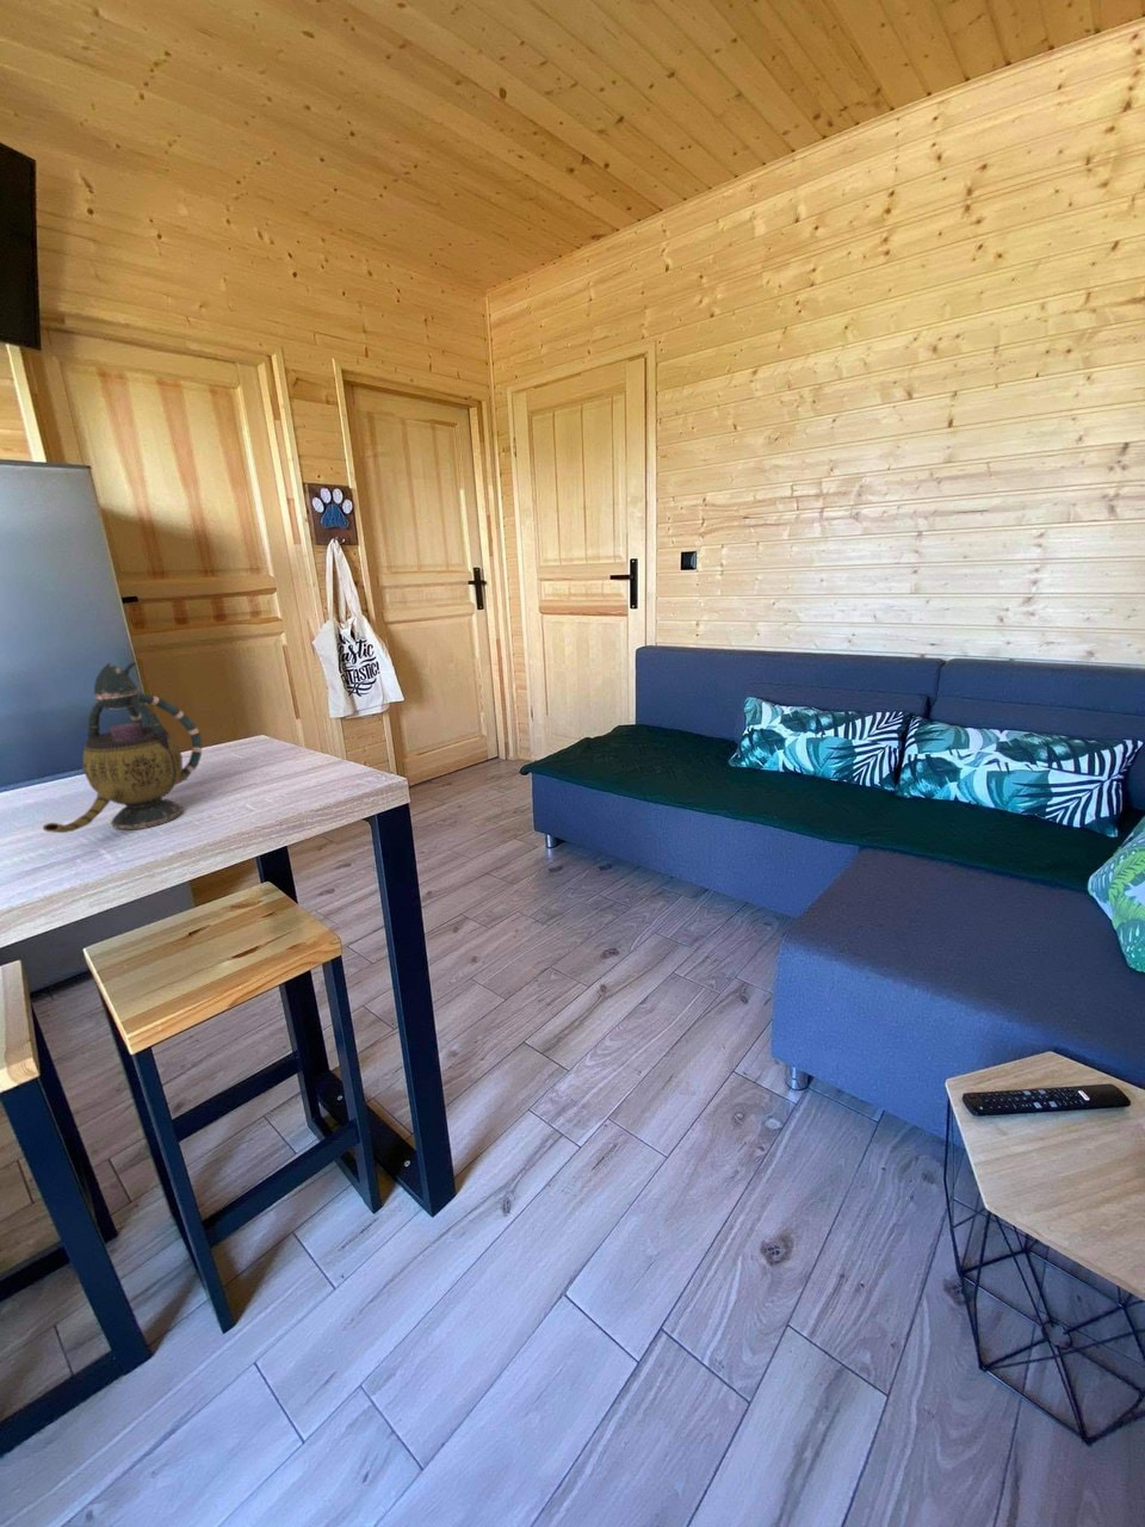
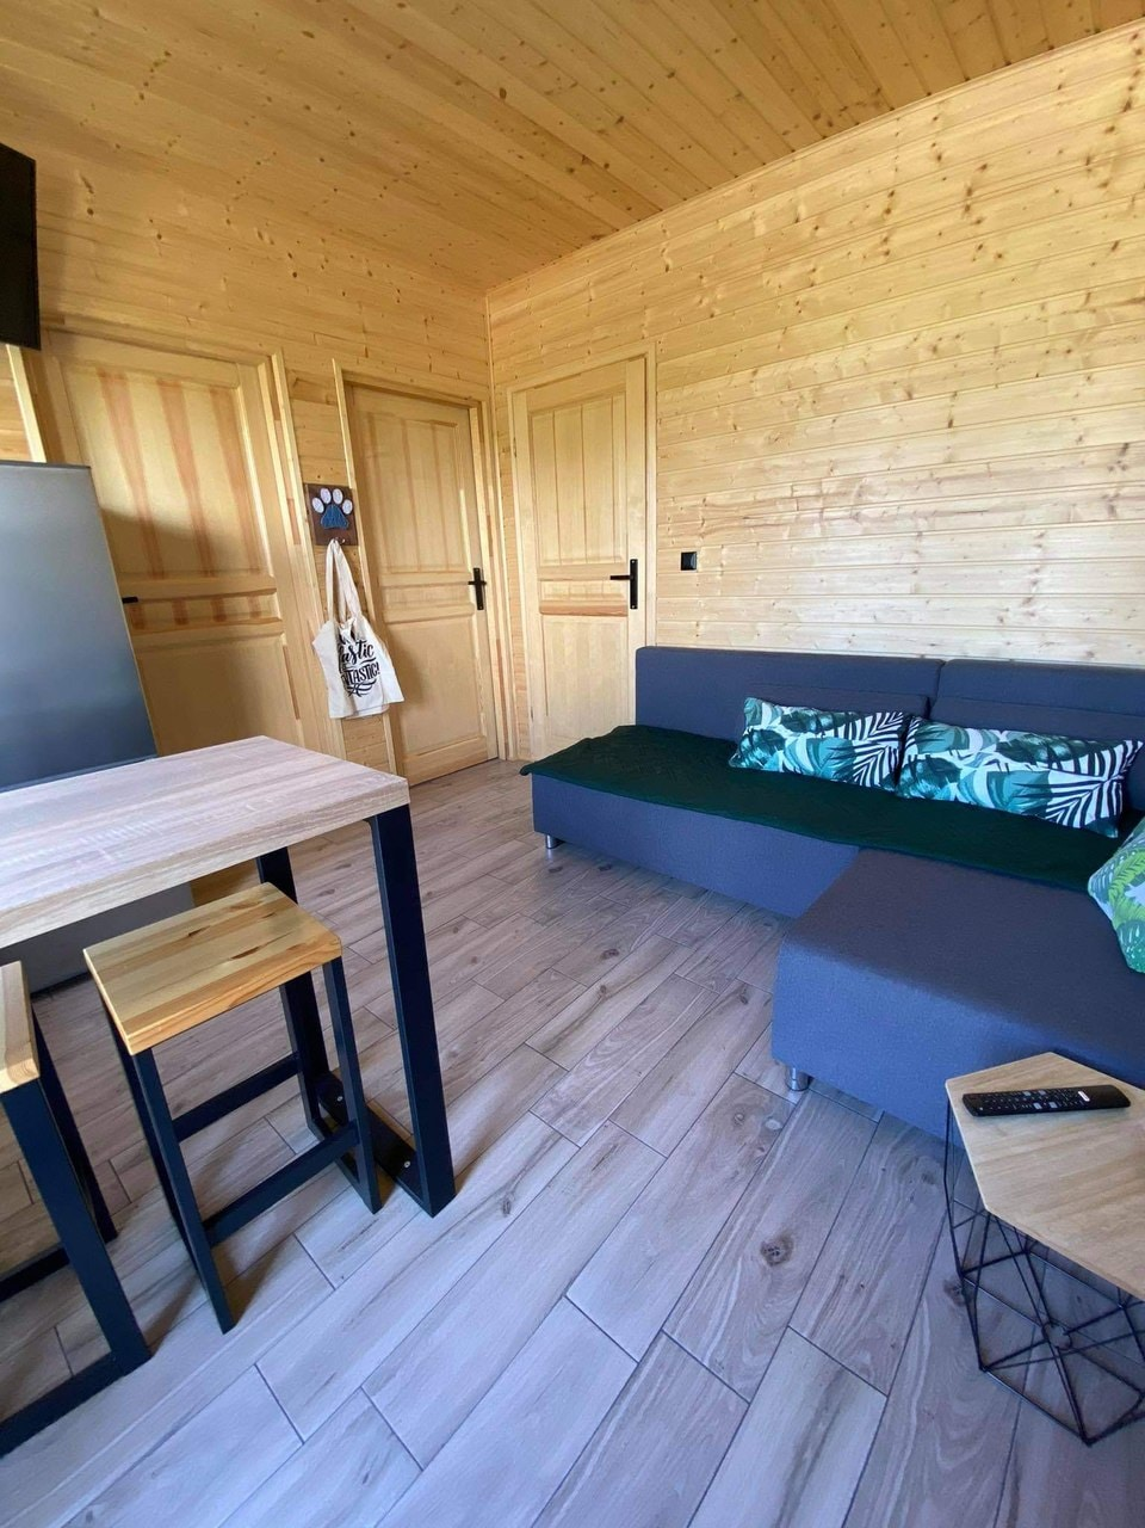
- teapot [42,661,204,834]
